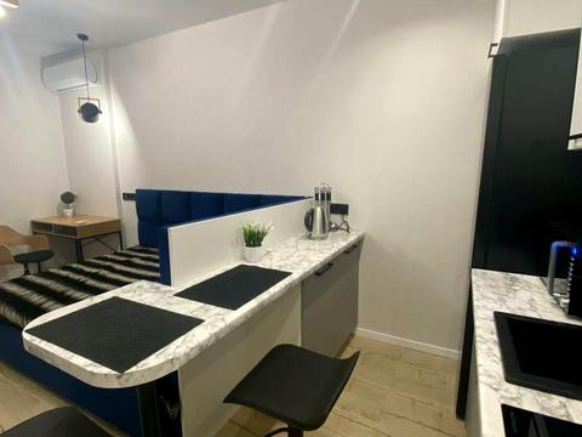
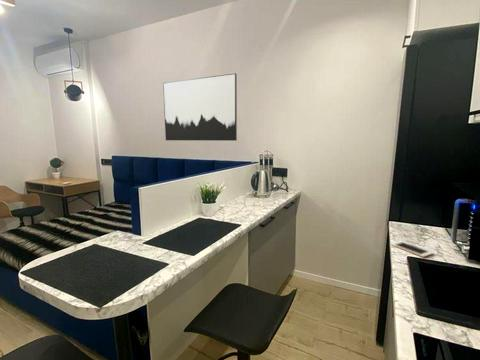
+ wall art [162,72,238,142]
+ cell phone [389,240,434,258]
